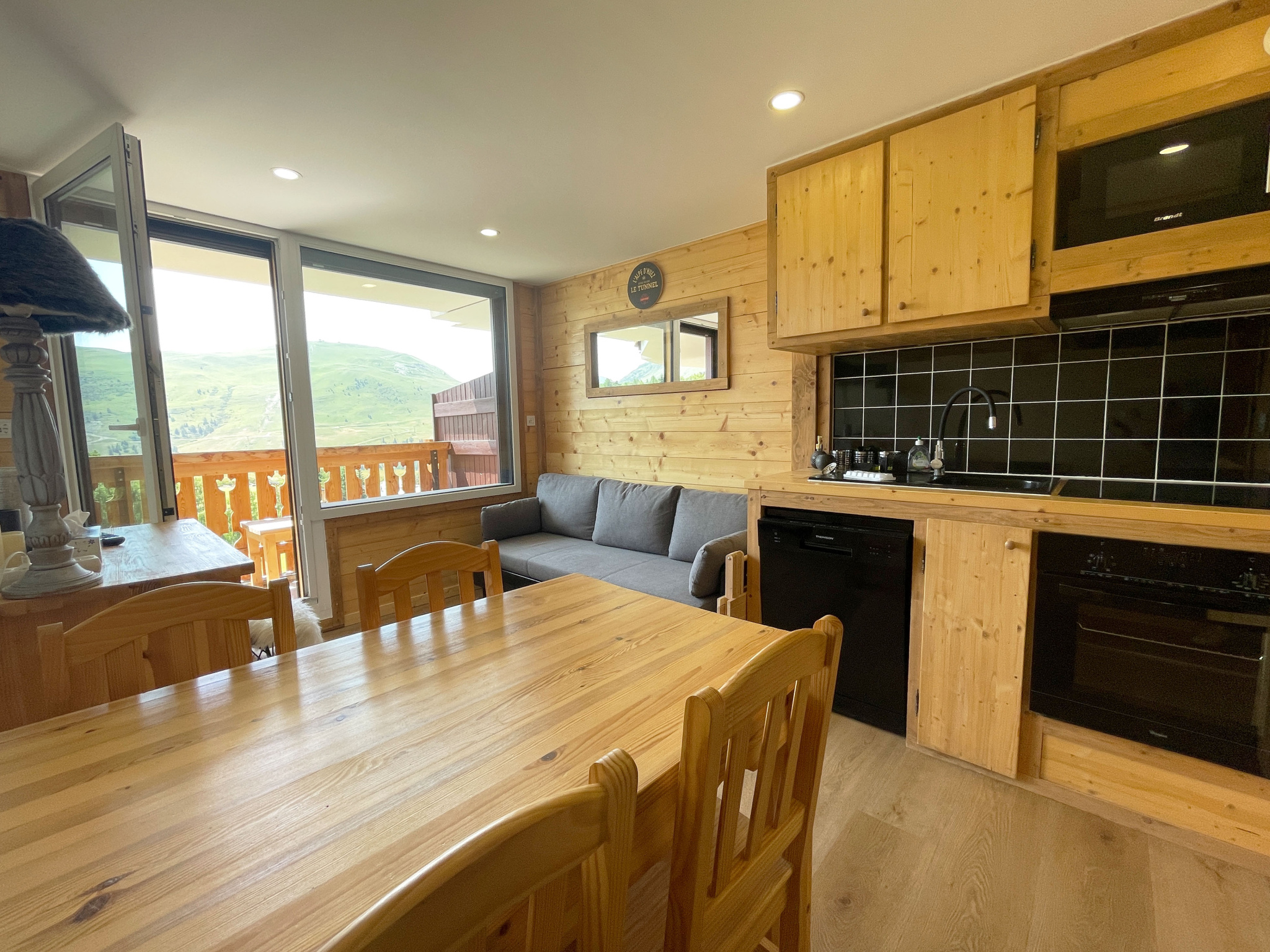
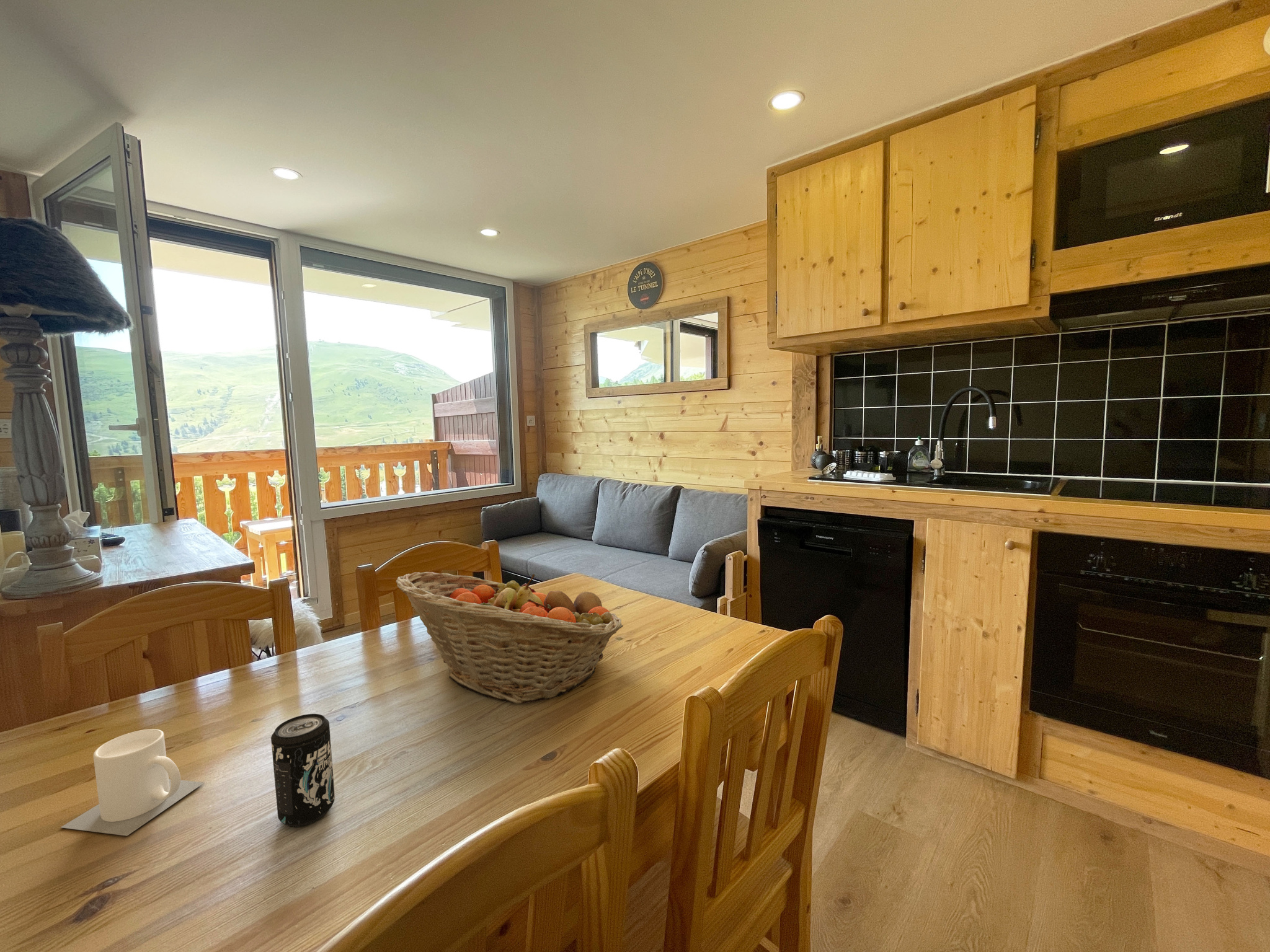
+ beverage can [270,713,335,828]
+ fruit basket [396,571,624,705]
+ mug [60,728,205,837]
